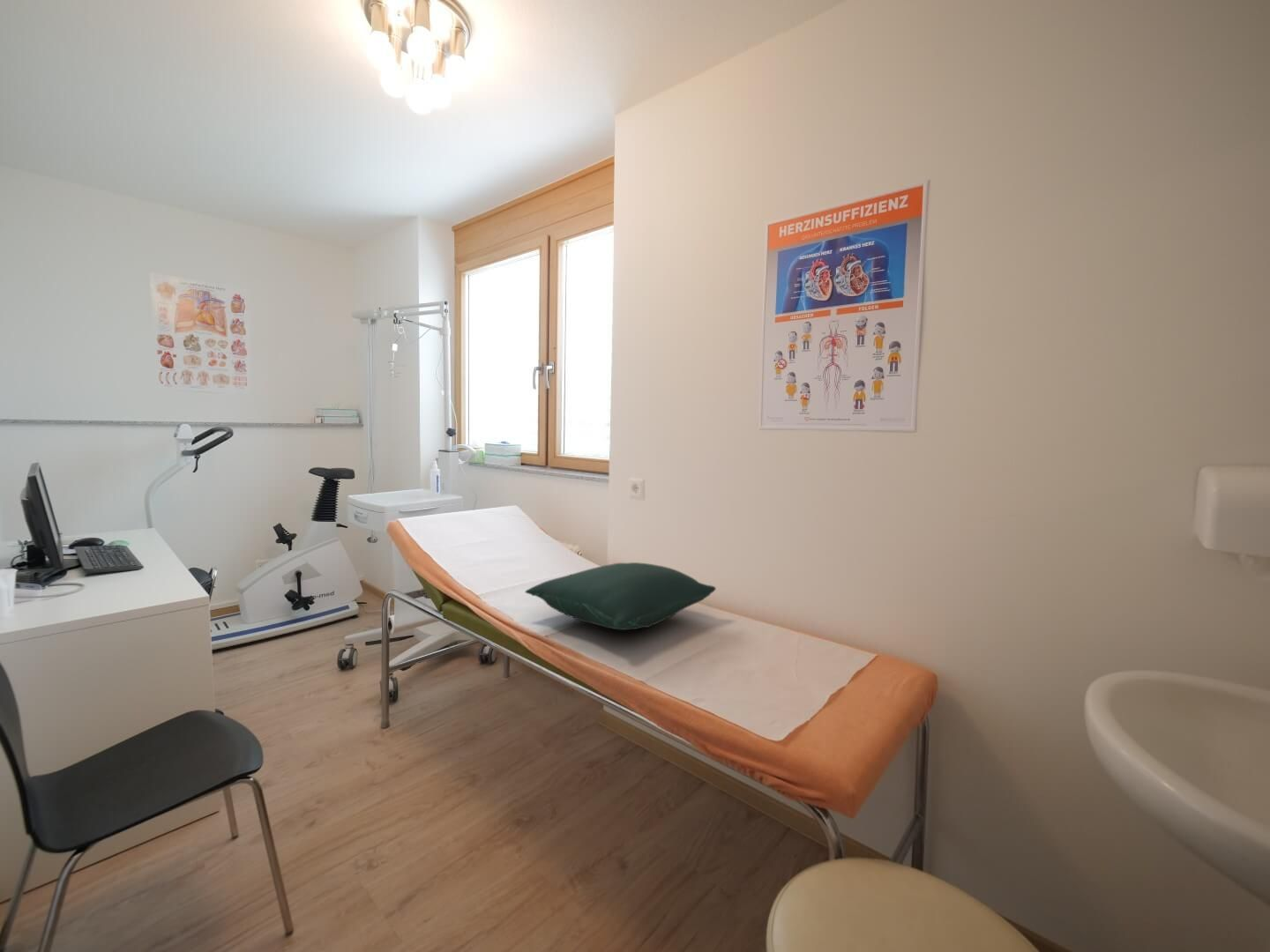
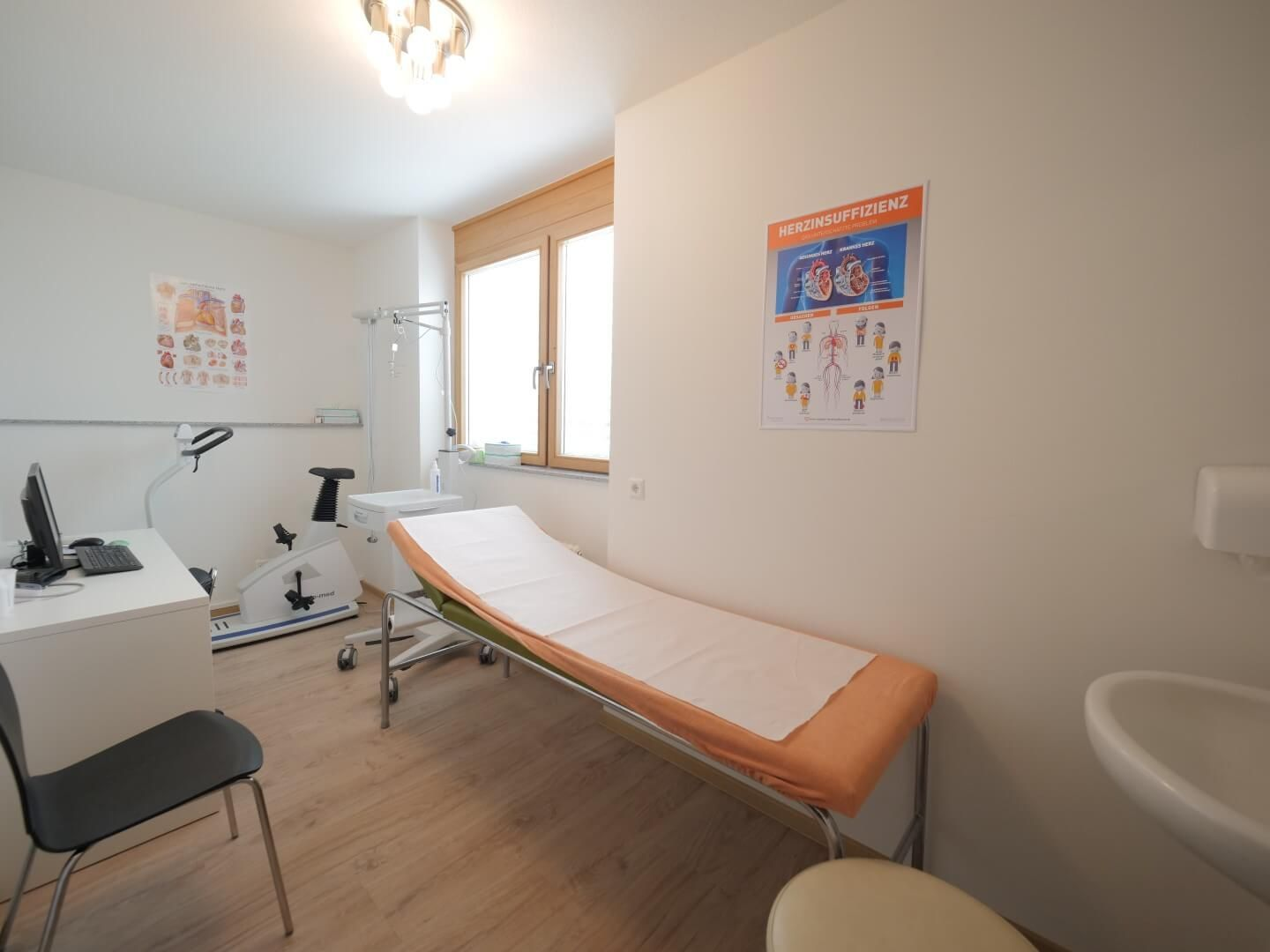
- pillow [525,562,717,631]
